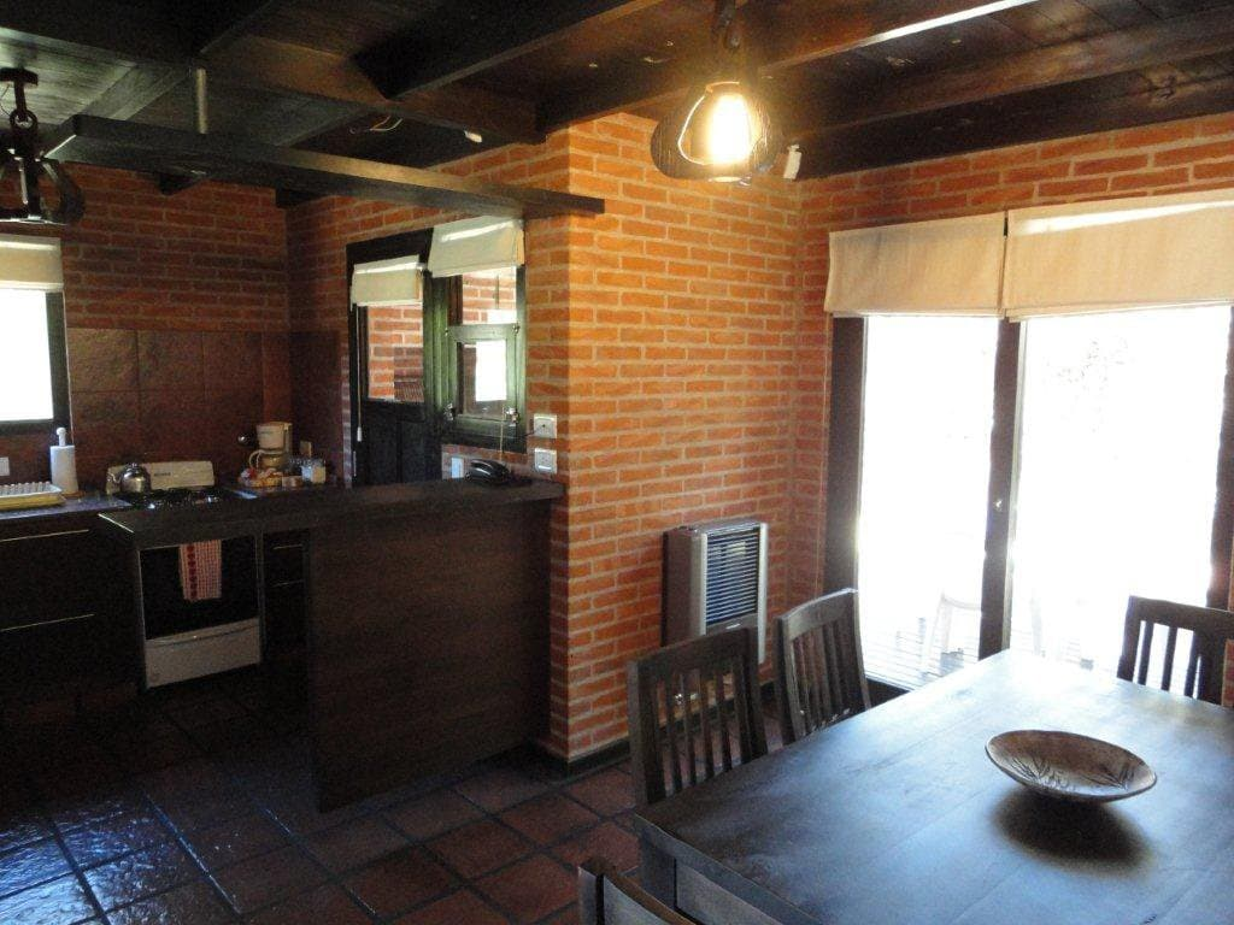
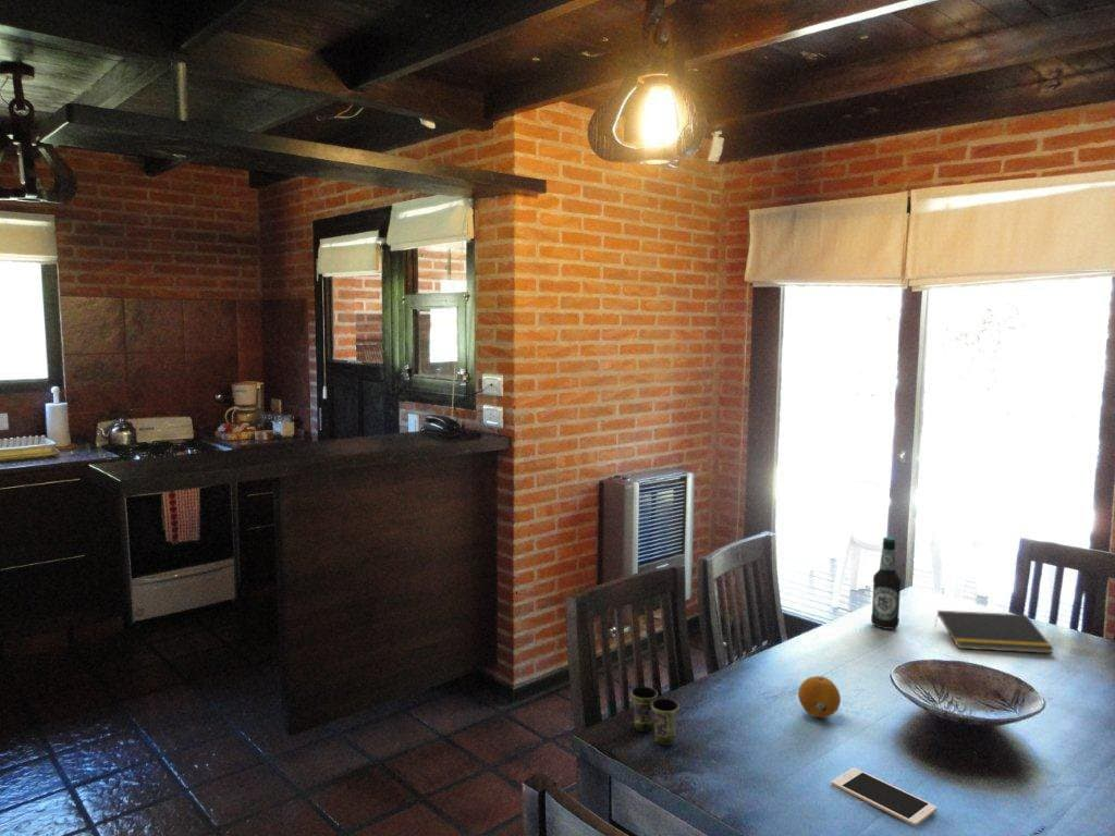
+ notepad [933,610,1055,654]
+ bottle [870,536,903,630]
+ fruit [797,675,842,718]
+ cup [630,686,681,747]
+ cell phone [831,766,938,827]
